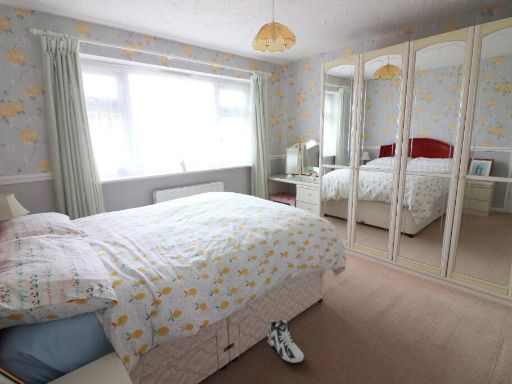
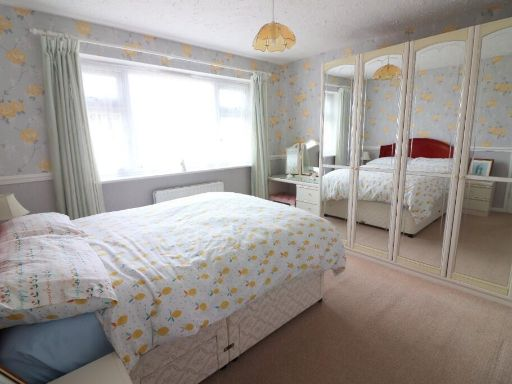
- sneaker [267,318,305,364]
